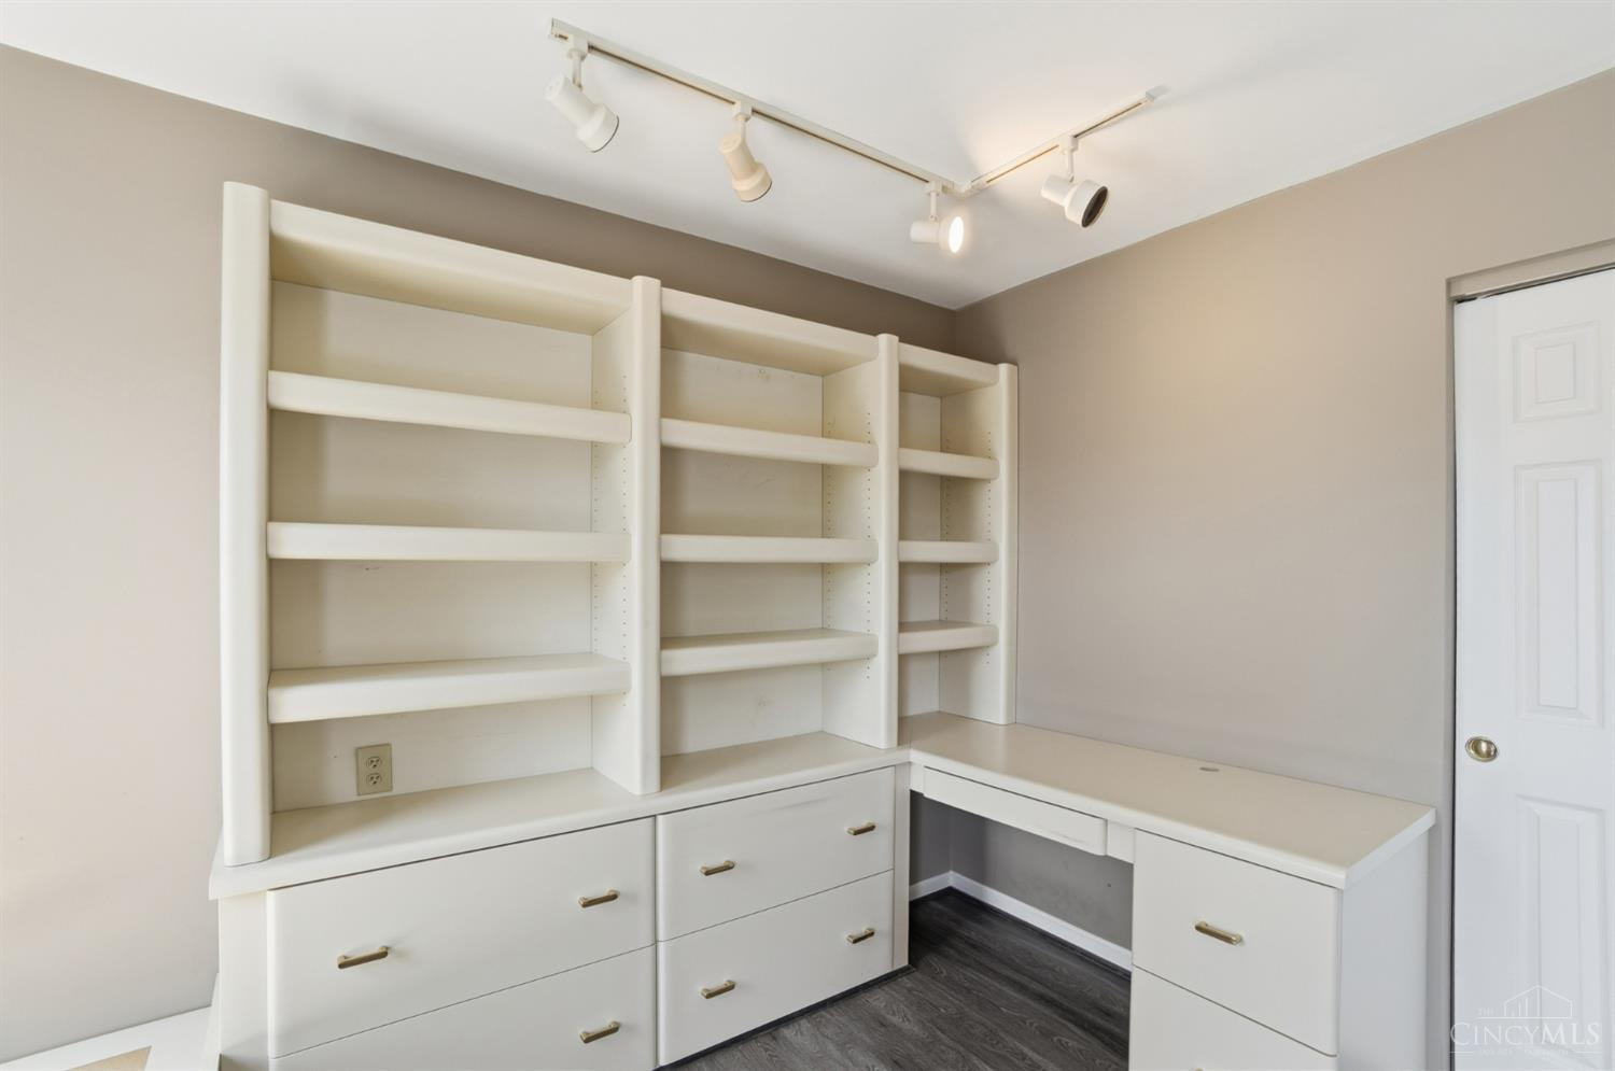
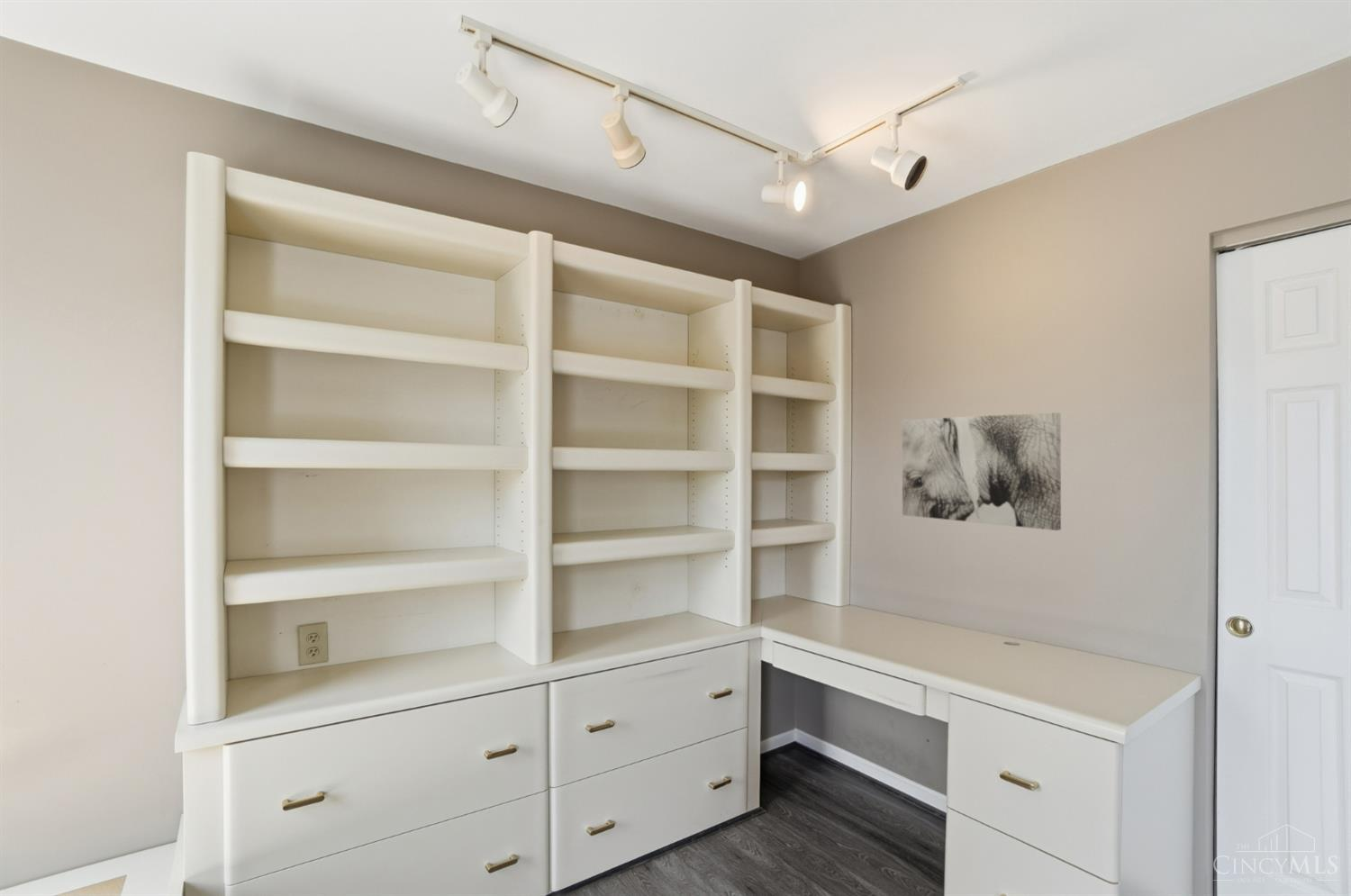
+ wall art [902,412,1062,531]
